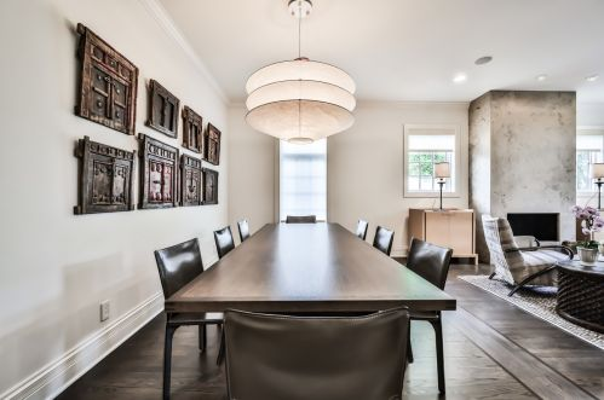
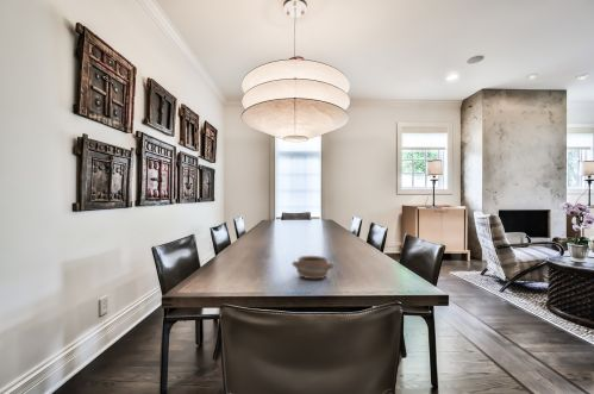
+ pottery [290,255,334,280]
